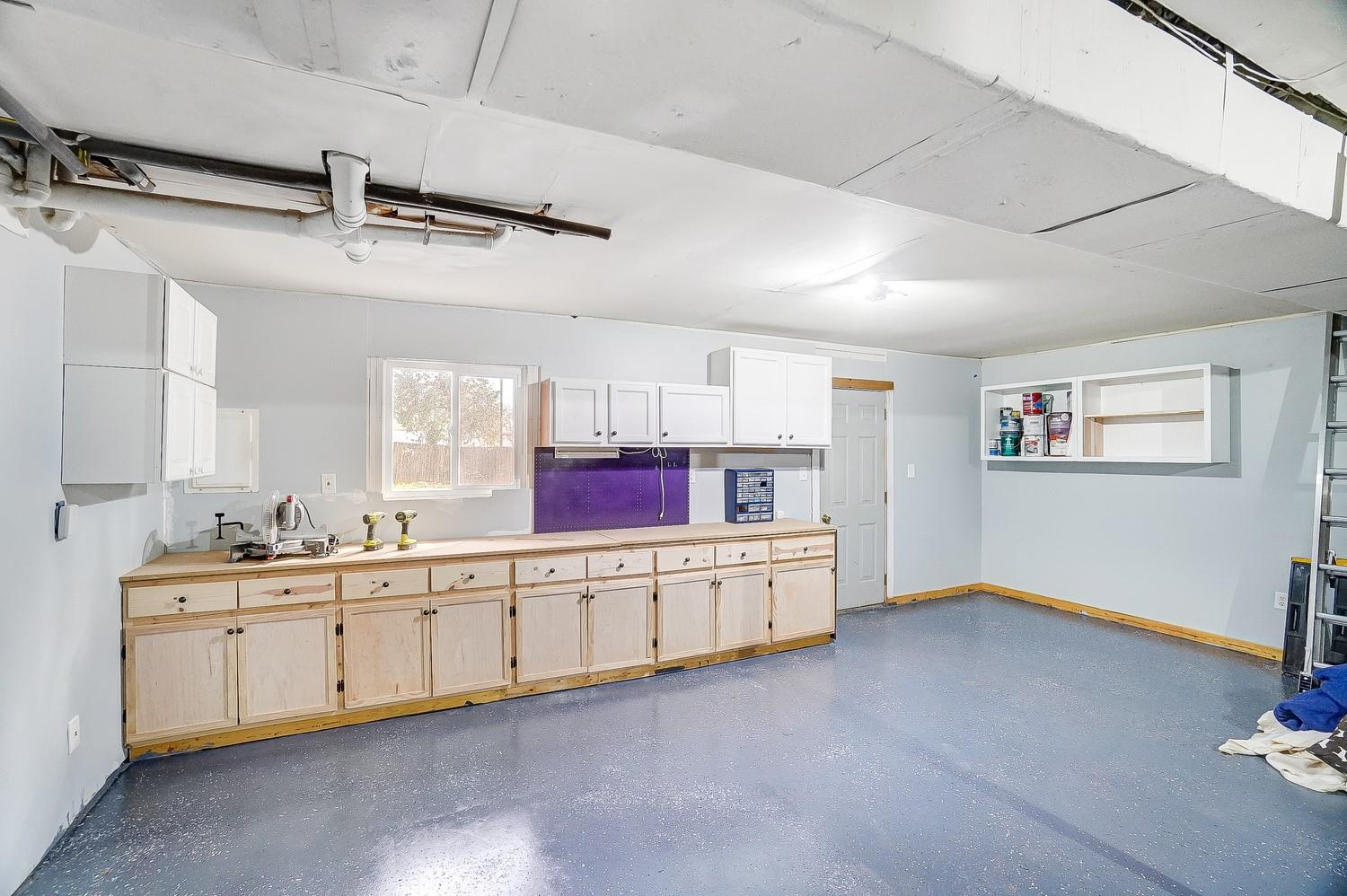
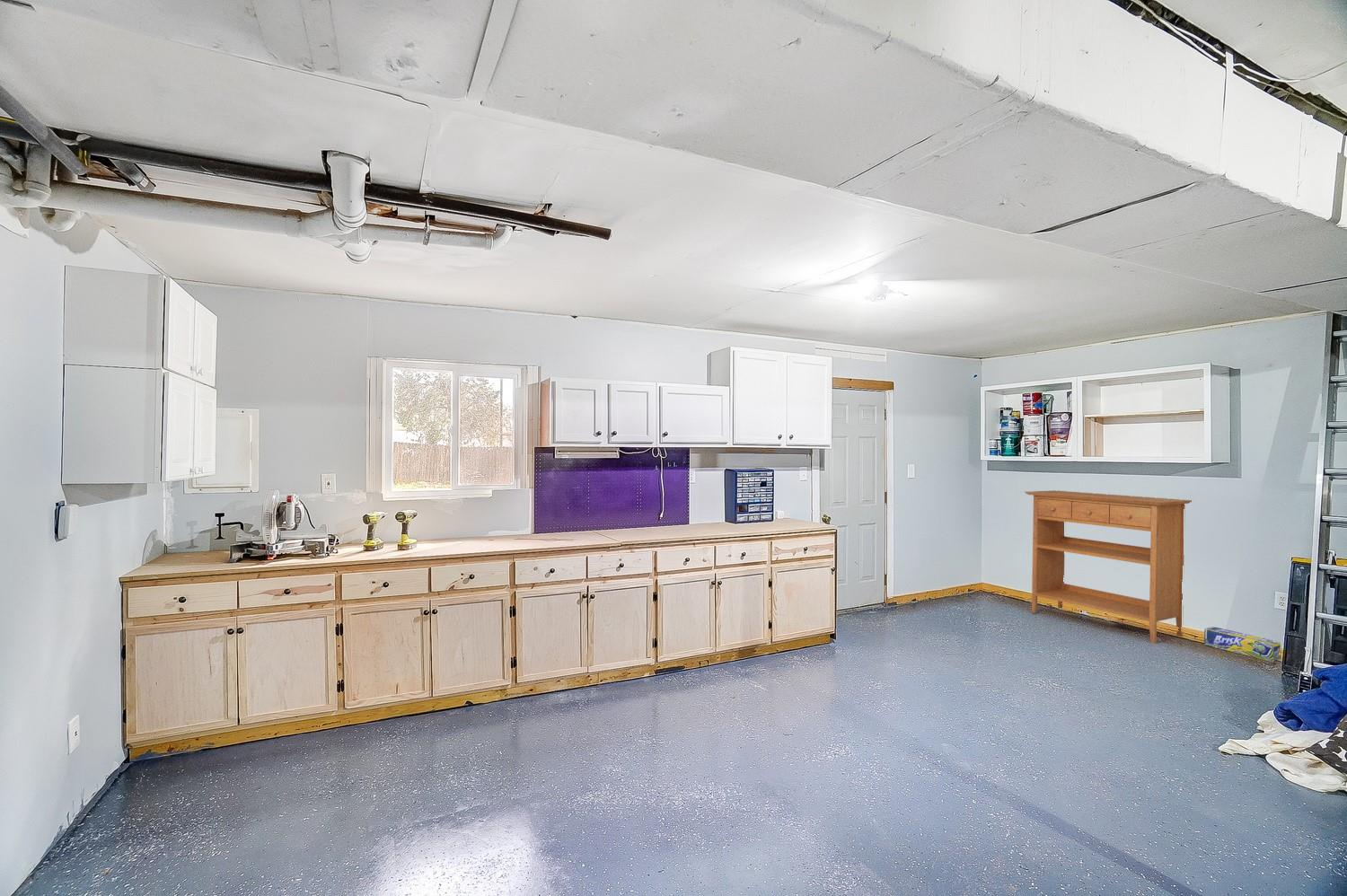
+ box [1203,626,1282,663]
+ console table [1024,489,1193,645]
